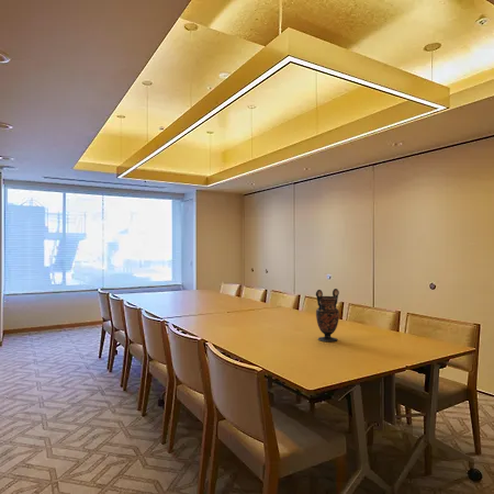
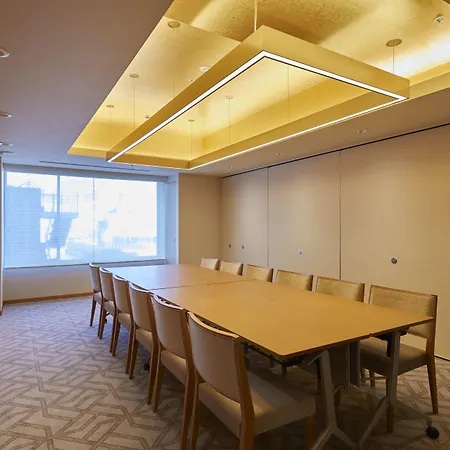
- vase [315,288,340,343]
